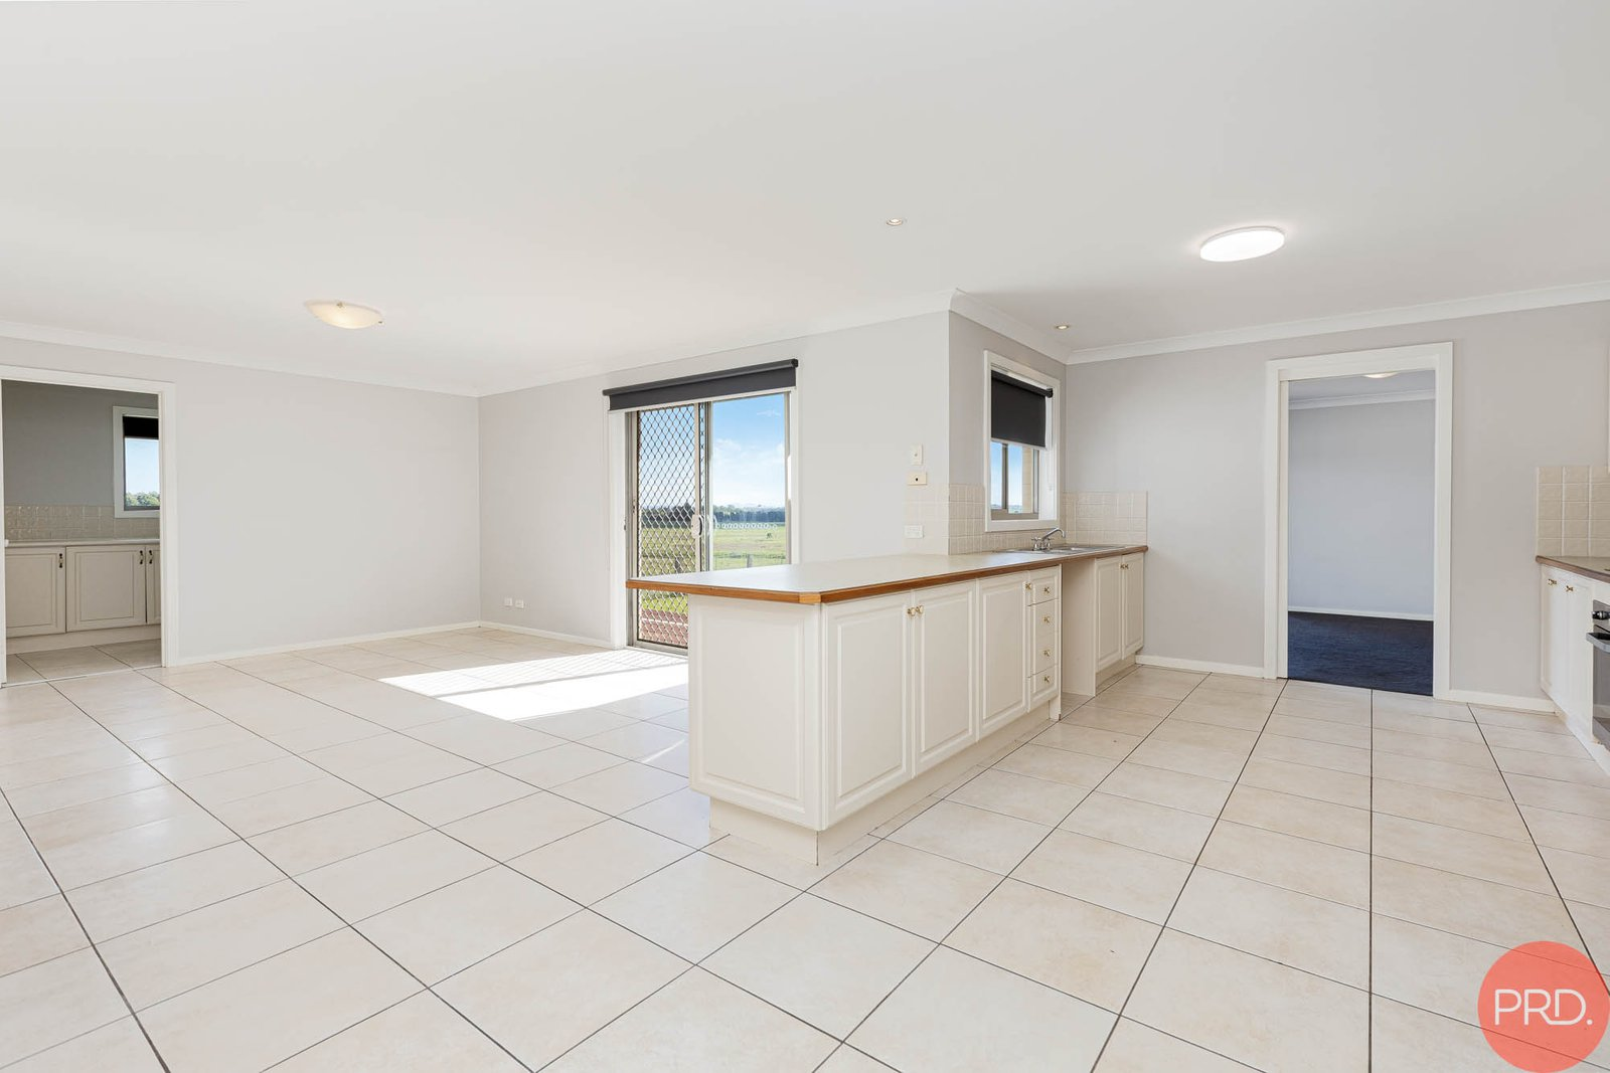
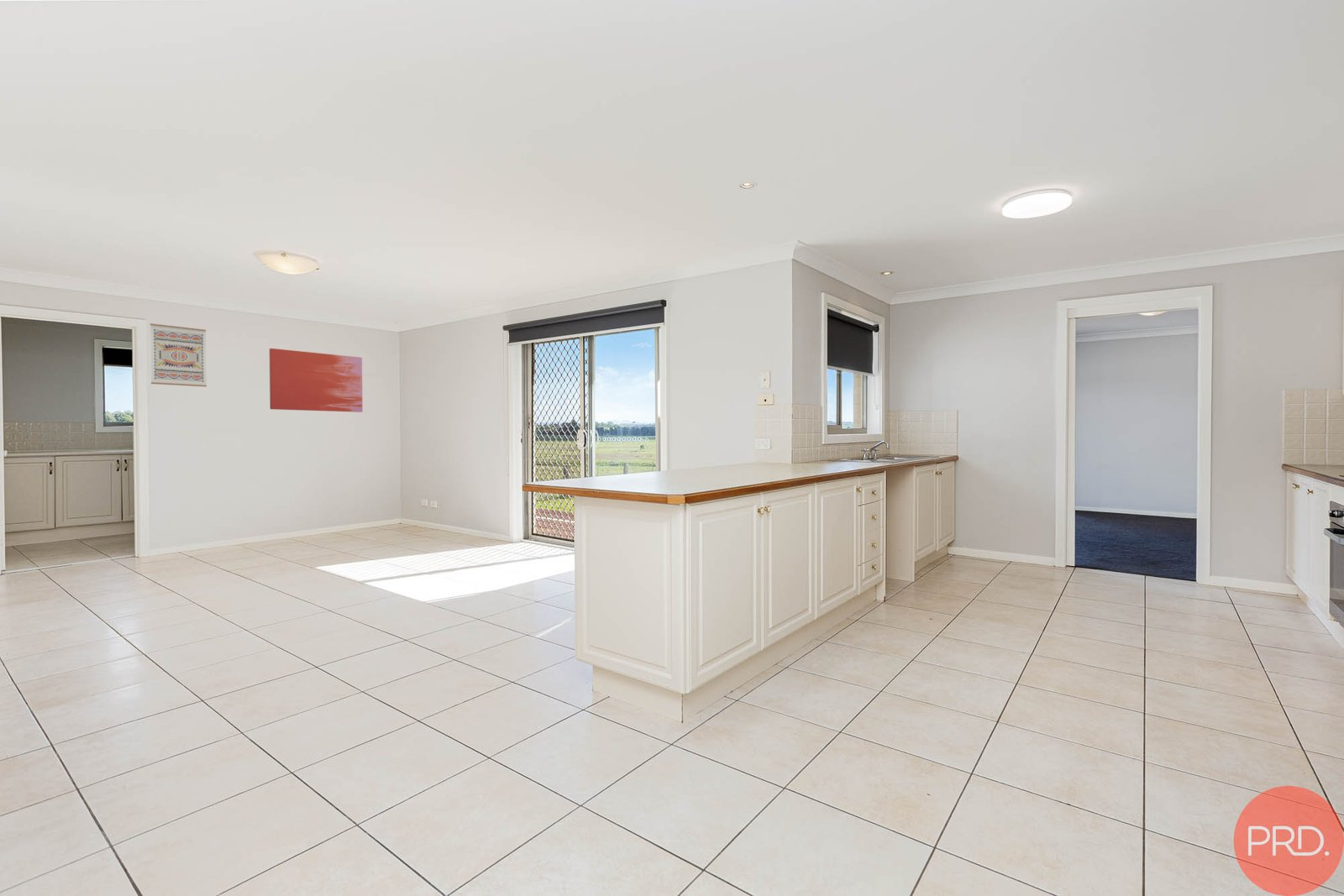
+ wall art [269,348,364,413]
+ wall art [150,322,207,387]
